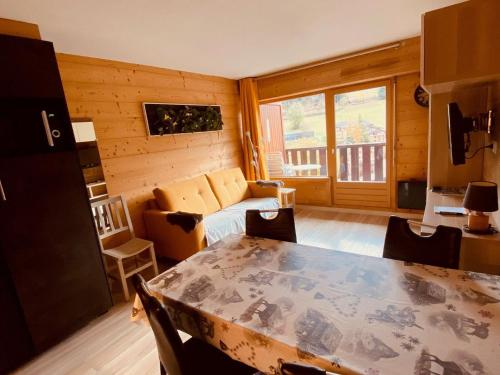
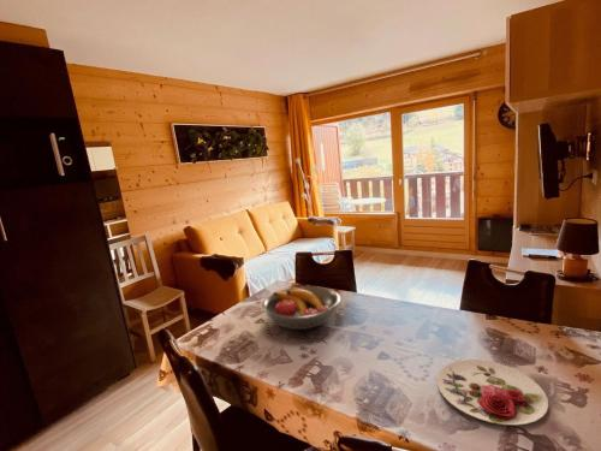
+ plate [436,358,549,426]
+ fruit bowl [261,285,343,331]
